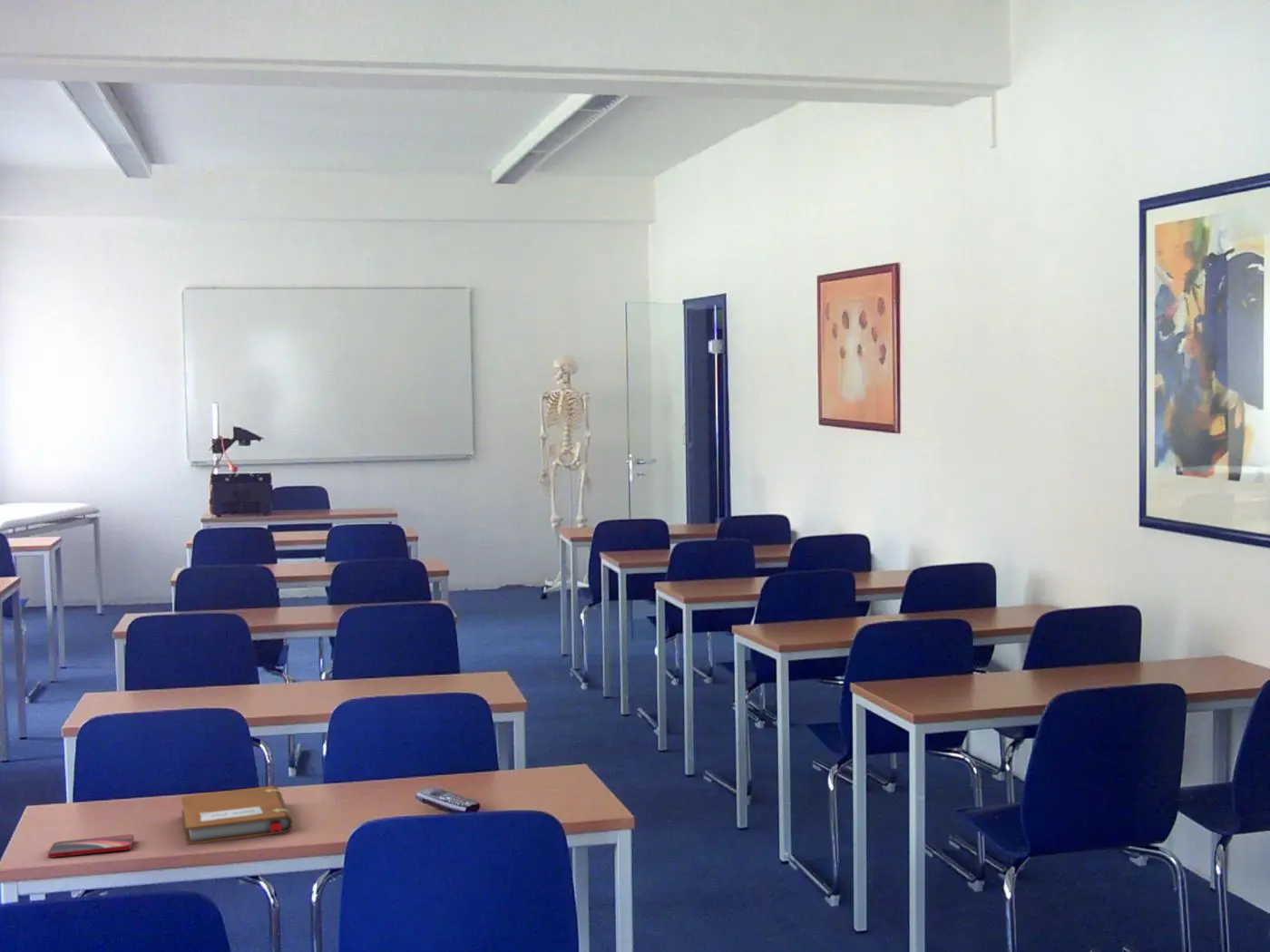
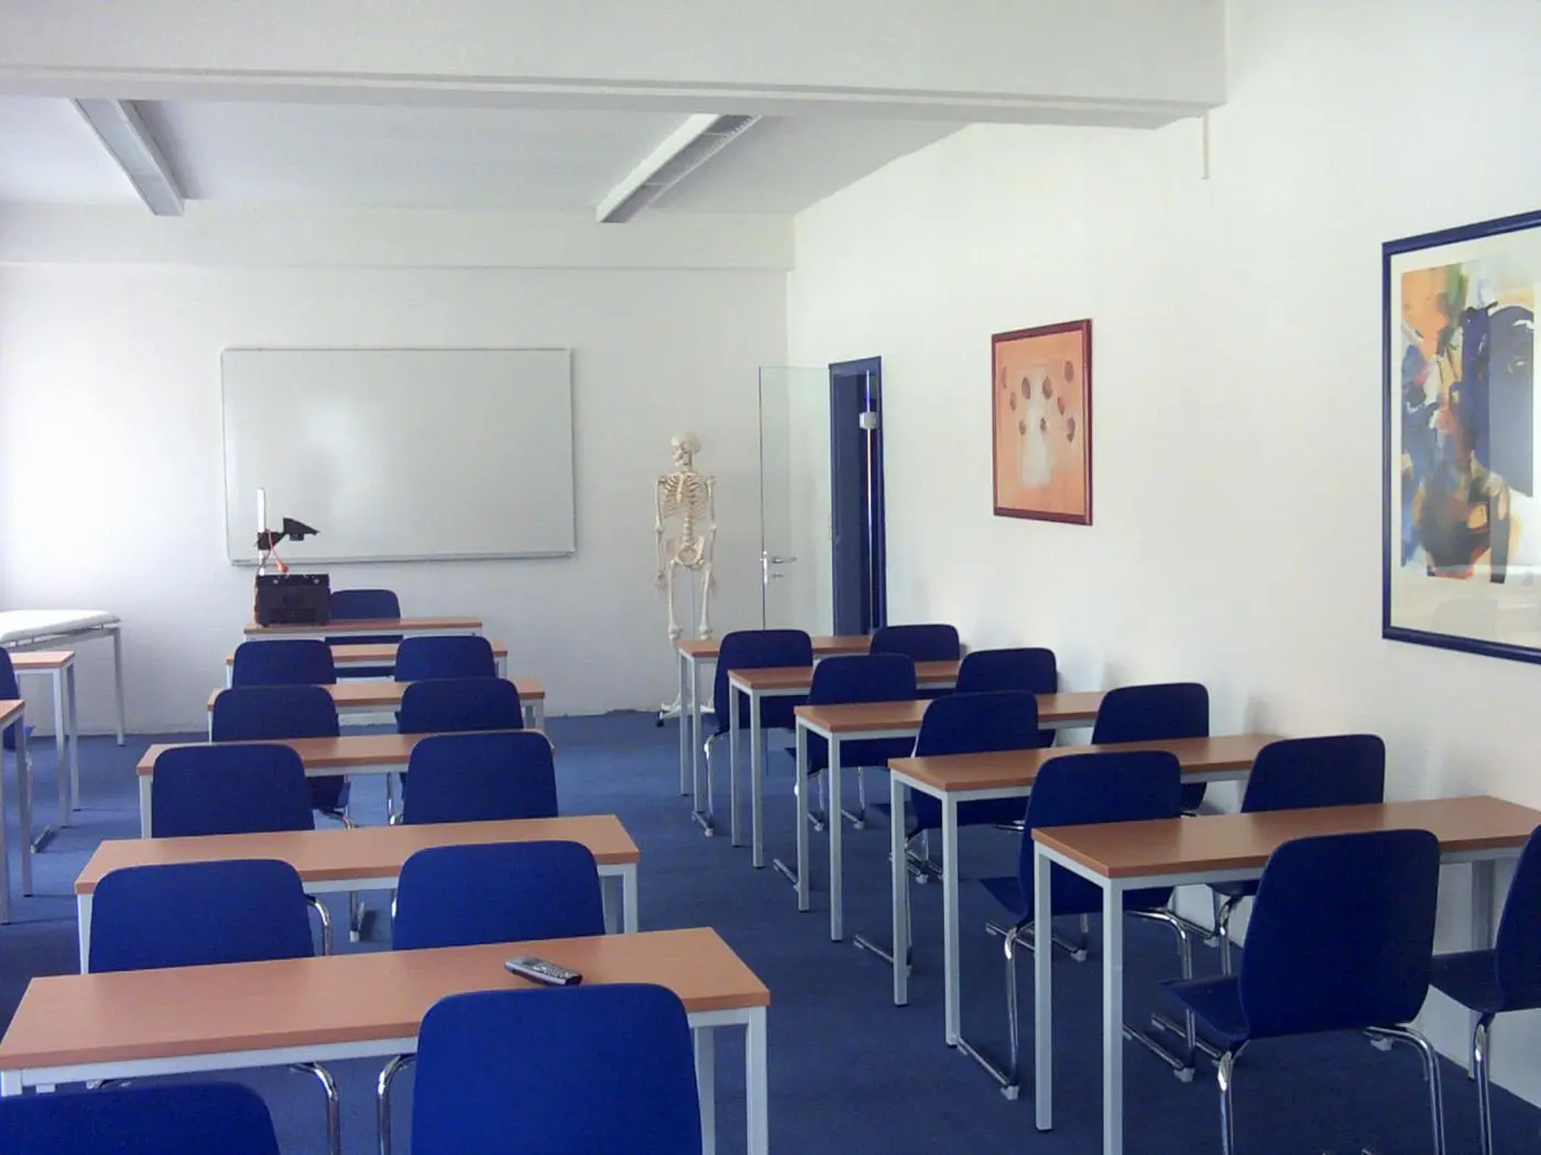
- notebook [181,785,293,846]
- smartphone [47,834,135,859]
